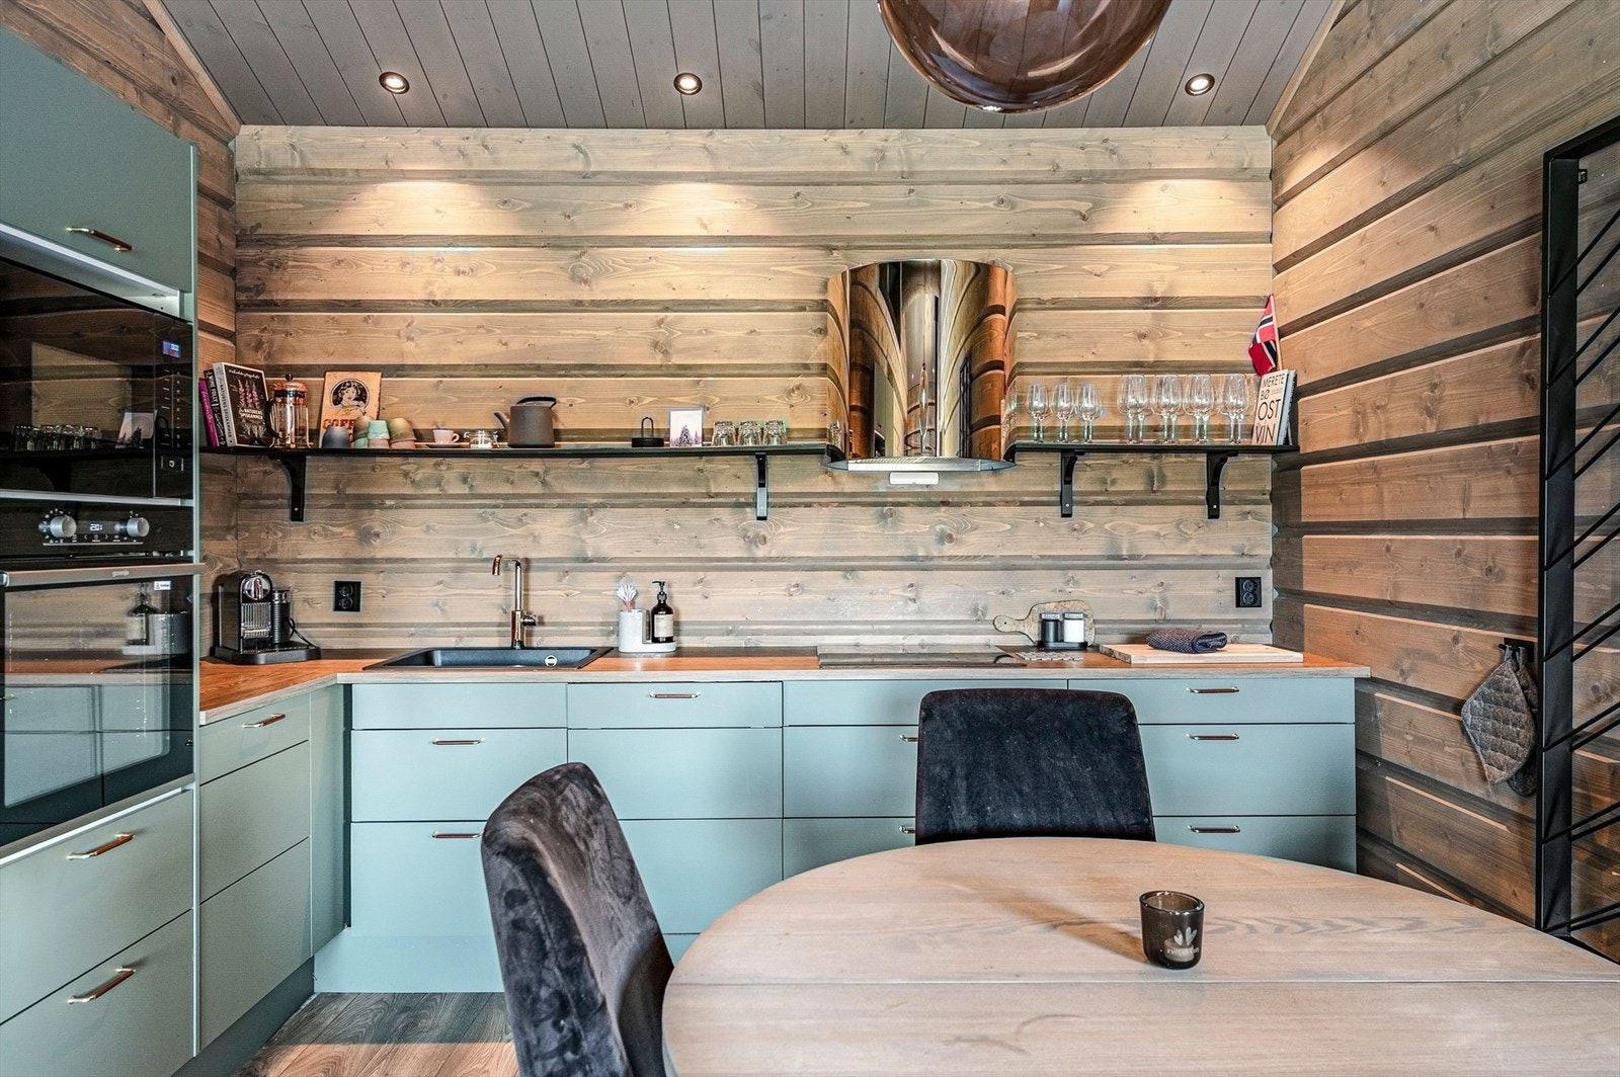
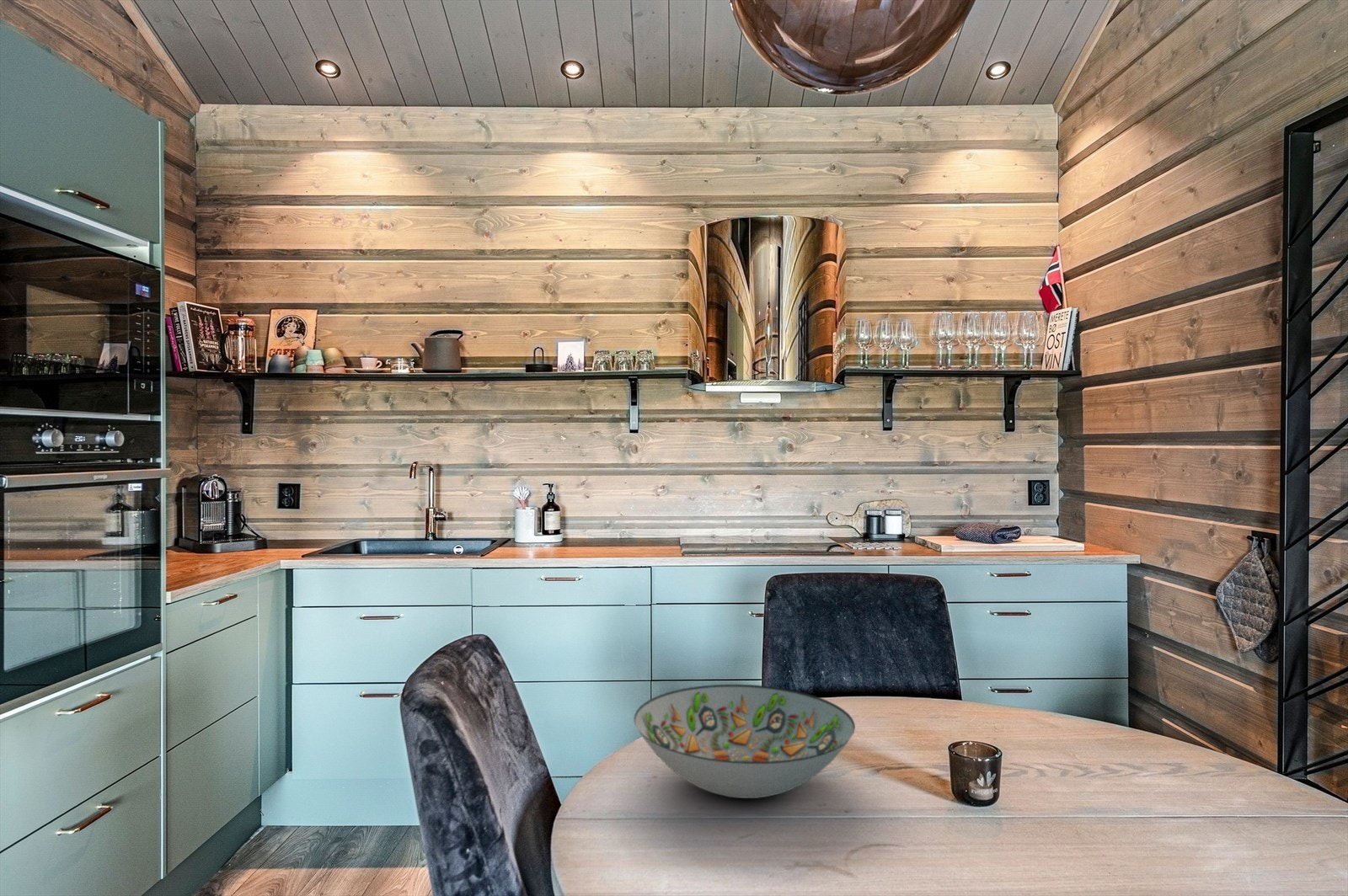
+ decorative bowl [633,684,856,799]
